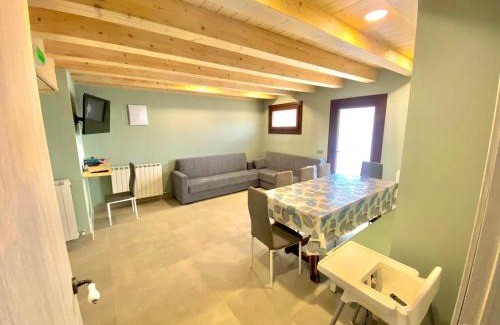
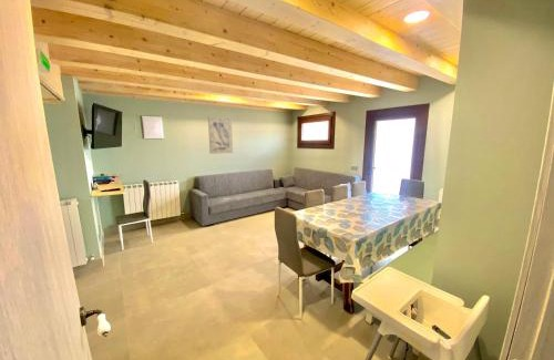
+ wall art [207,115,234,155]
